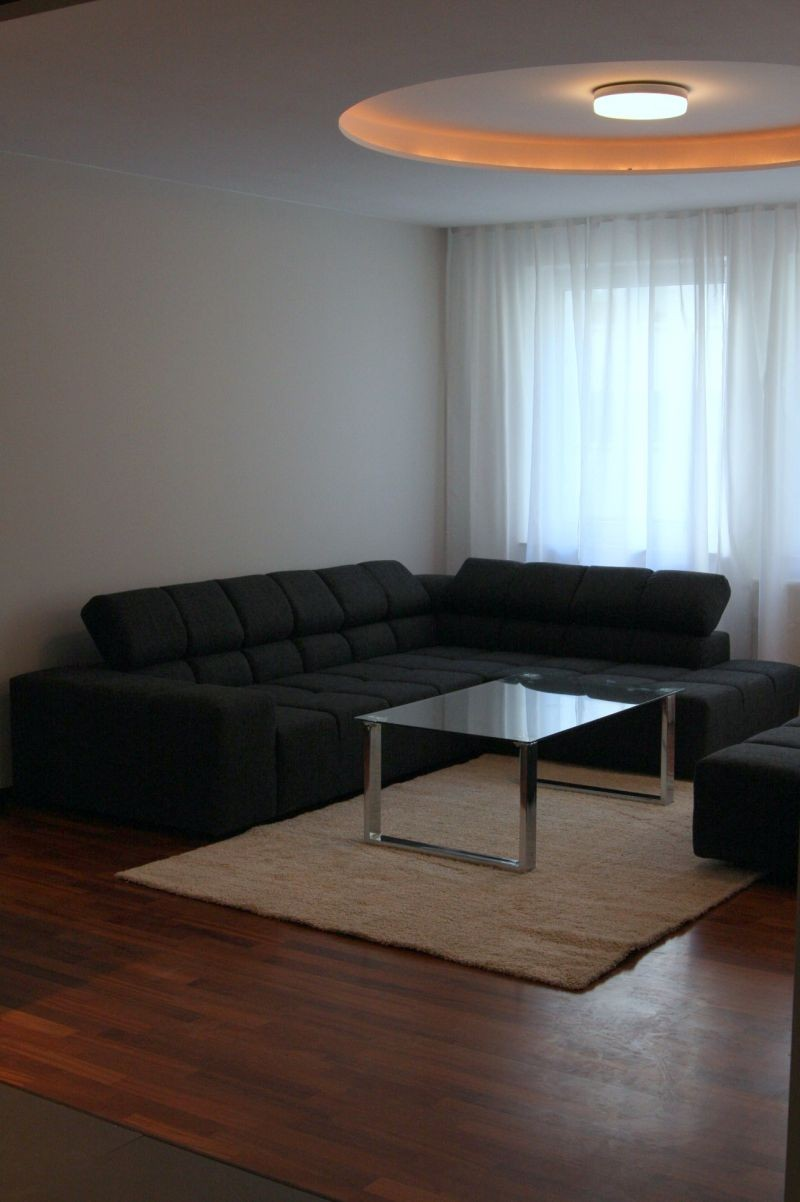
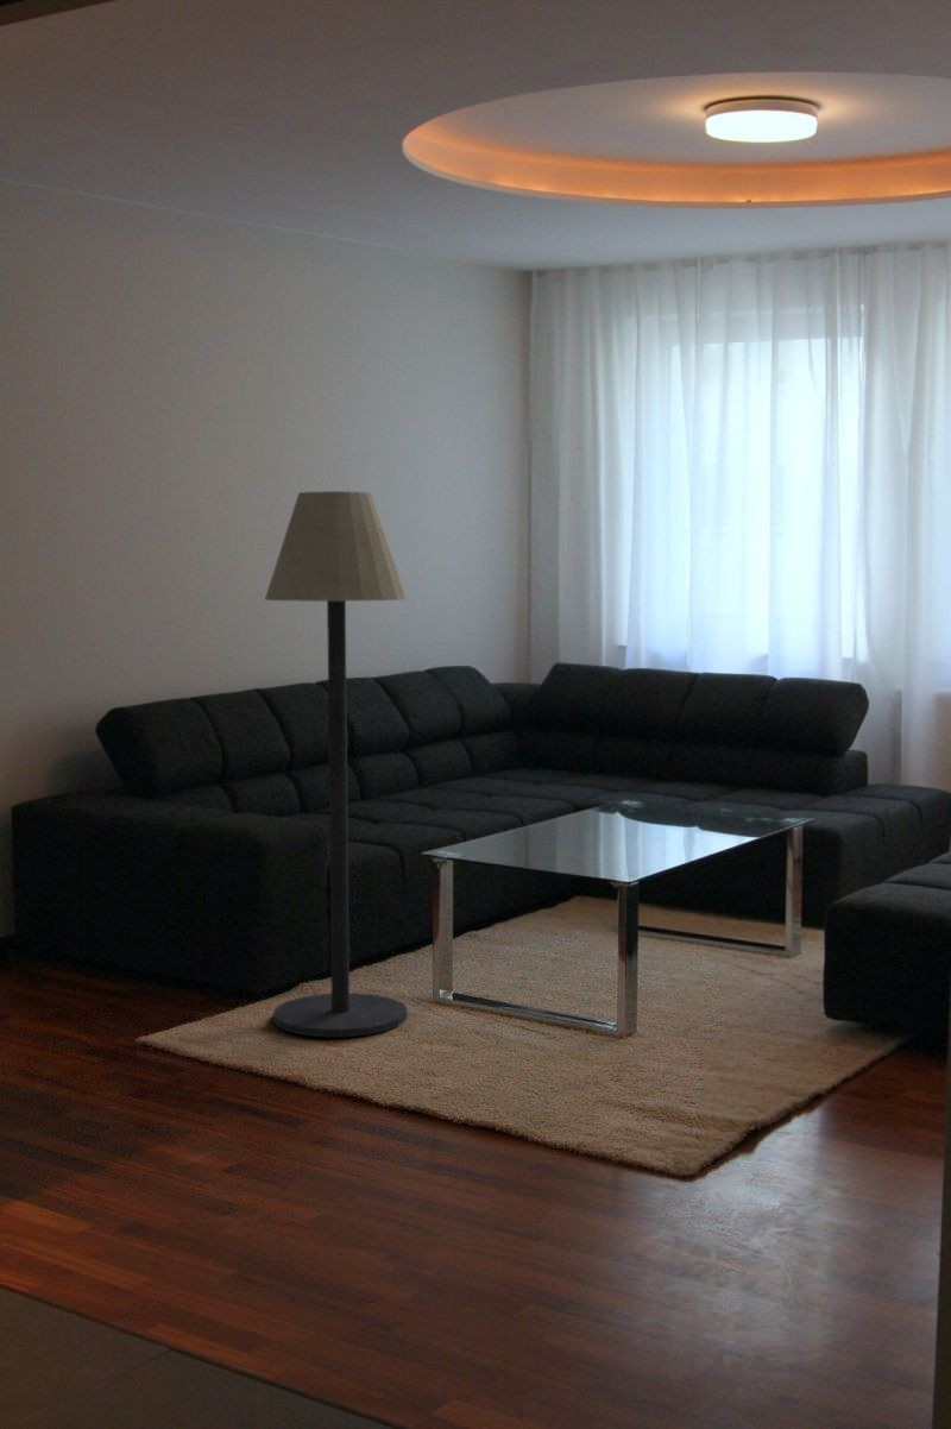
+ floor lamp [264,490,409,1038]
